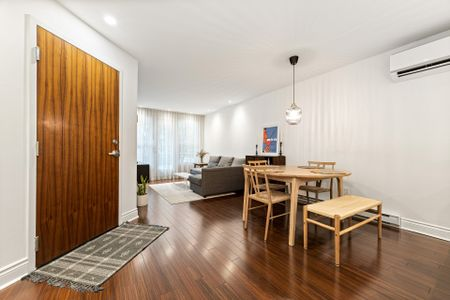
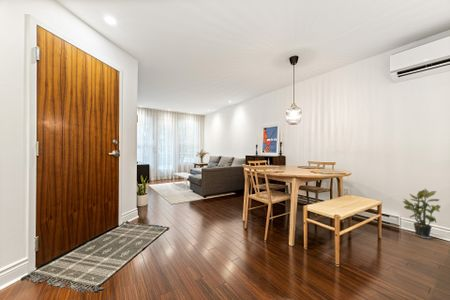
+ potted plant [402,188,442,240]
